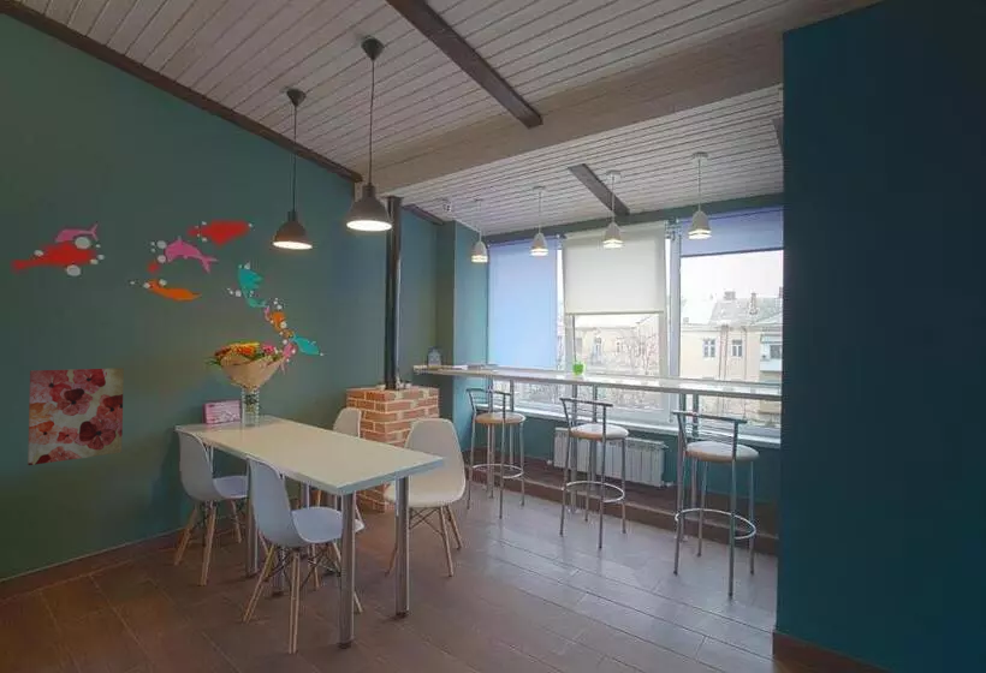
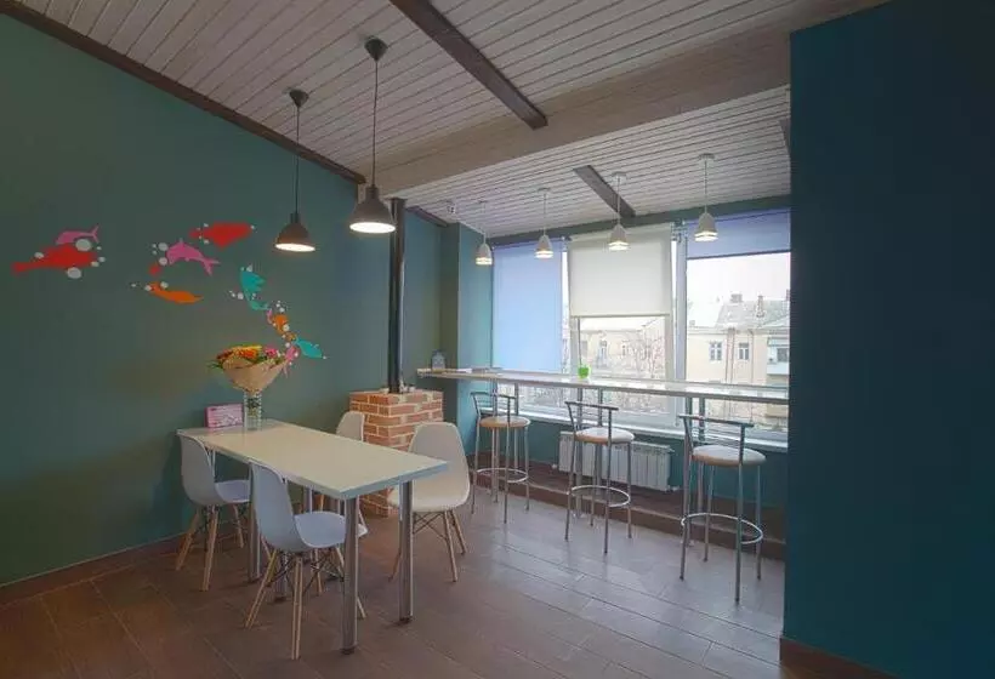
- wall art [26,367,125,466]
